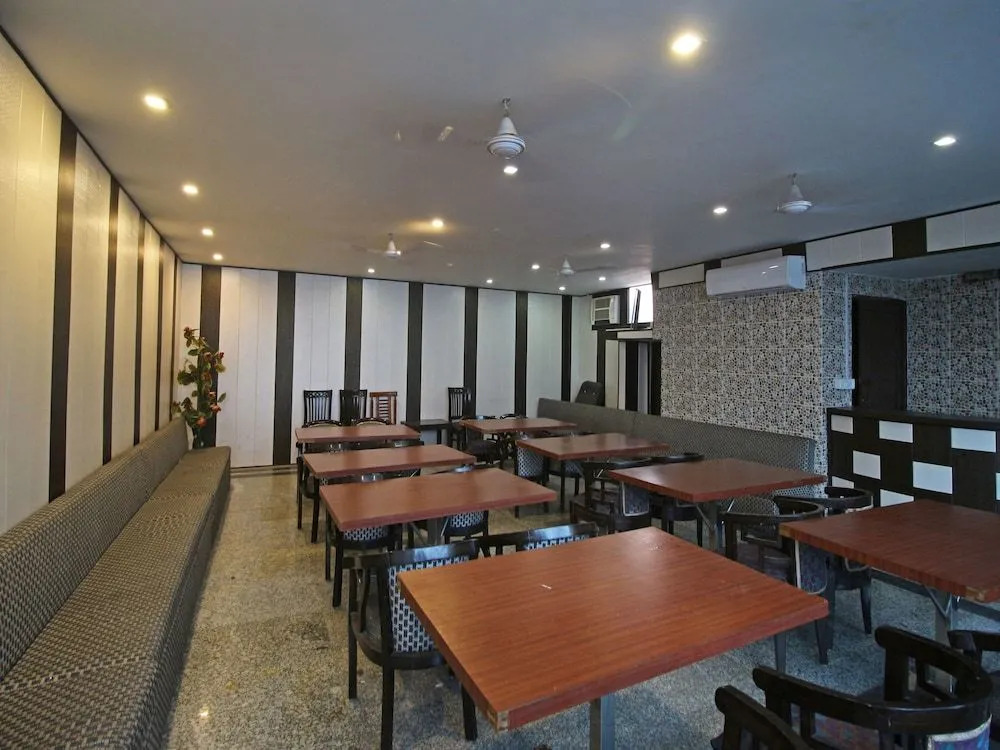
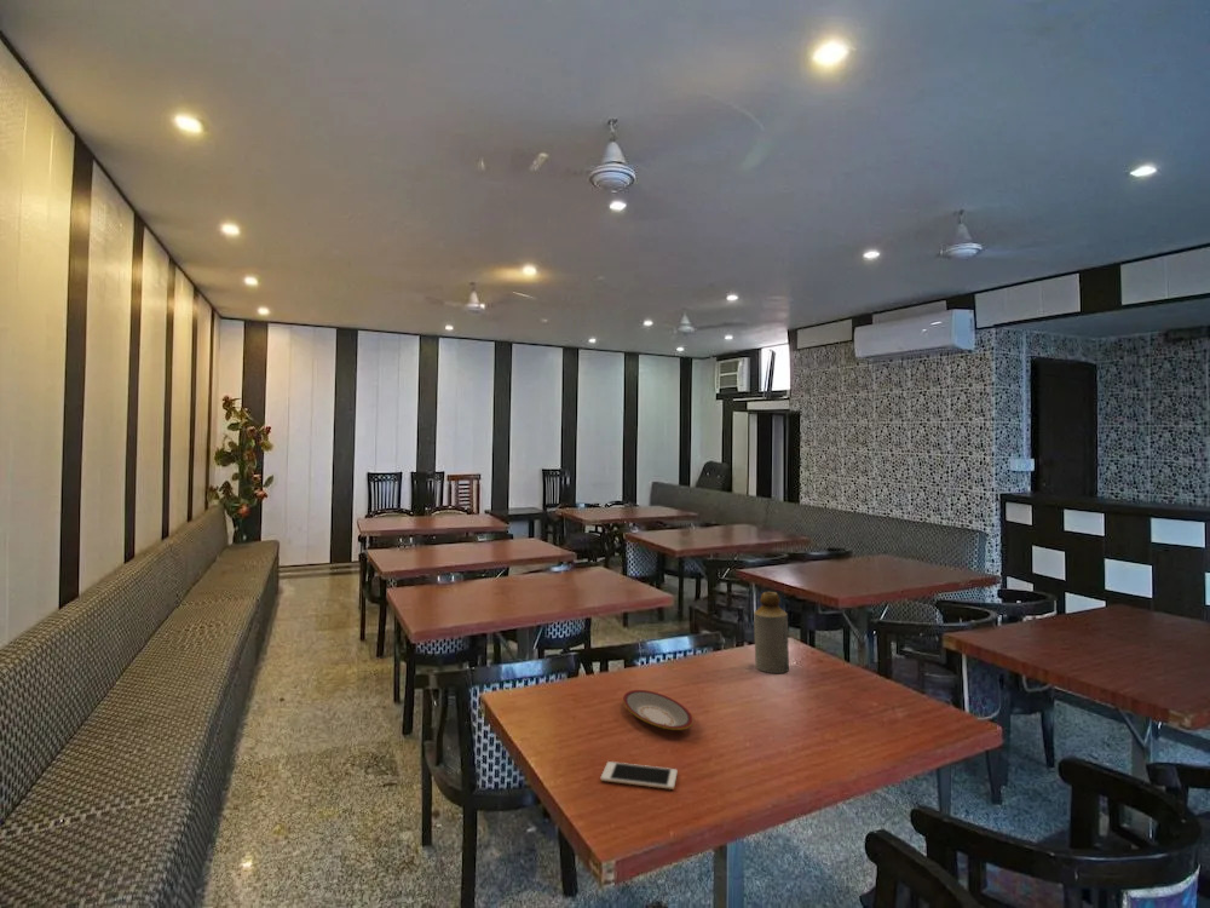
+ cell phone [600,760,679,791]
+ plate [622,689,695,731]
+ bottle [753,591,790,674]
